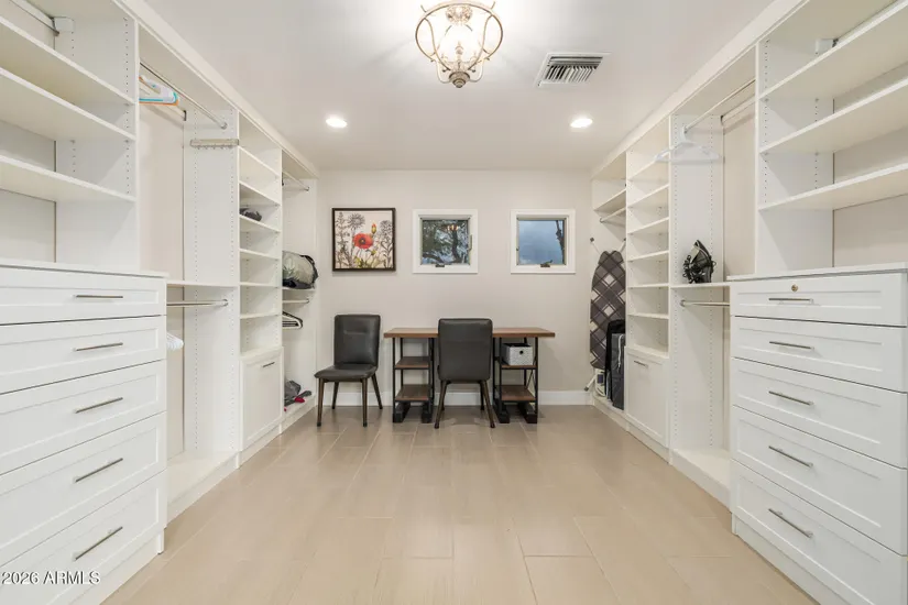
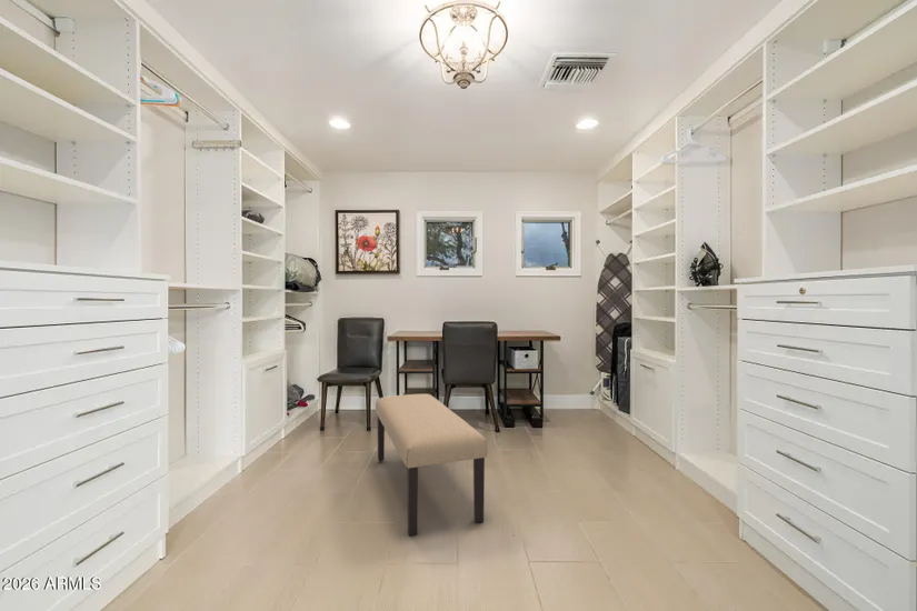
+ bench [375,393,488,538]
